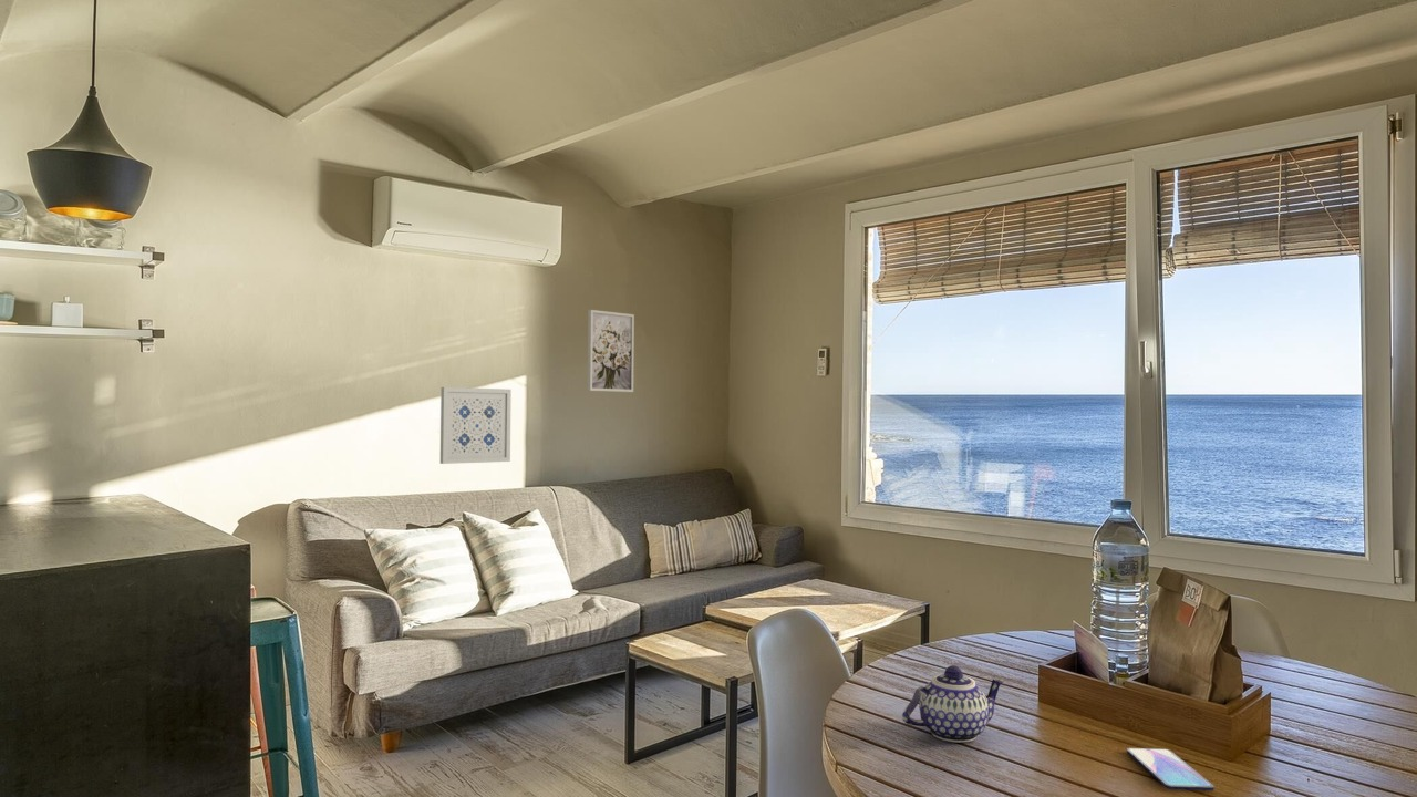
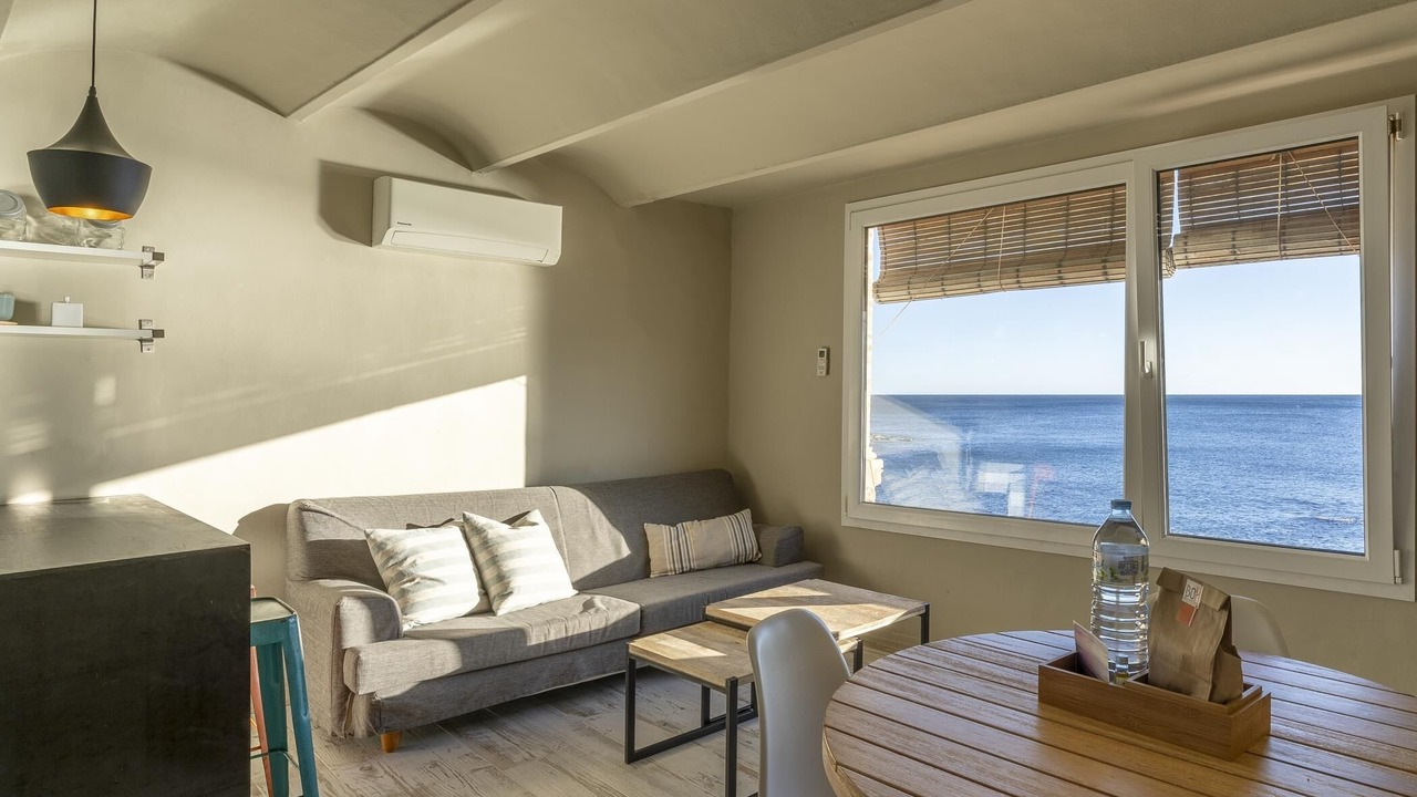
- teapot [901,664,1005,744]
- smartphone [1126,747,1216,791]
- wall art [439,386,513,465]
- wall art [587,309,635,393]
